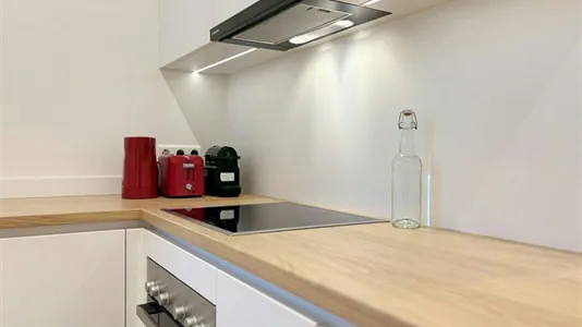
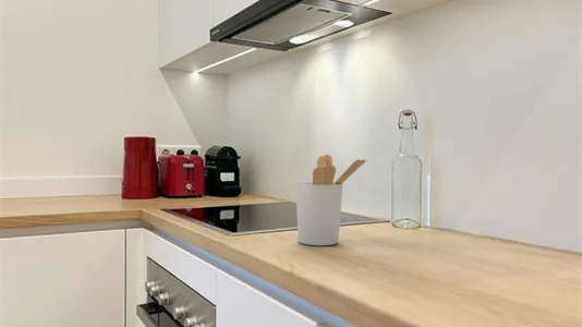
+ utensil holder [294,154,368,246]
